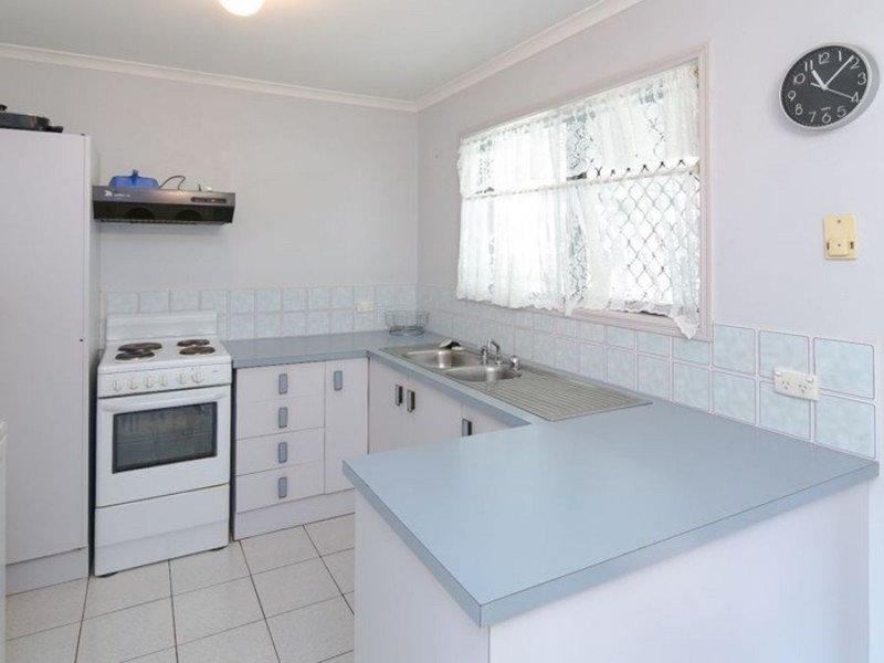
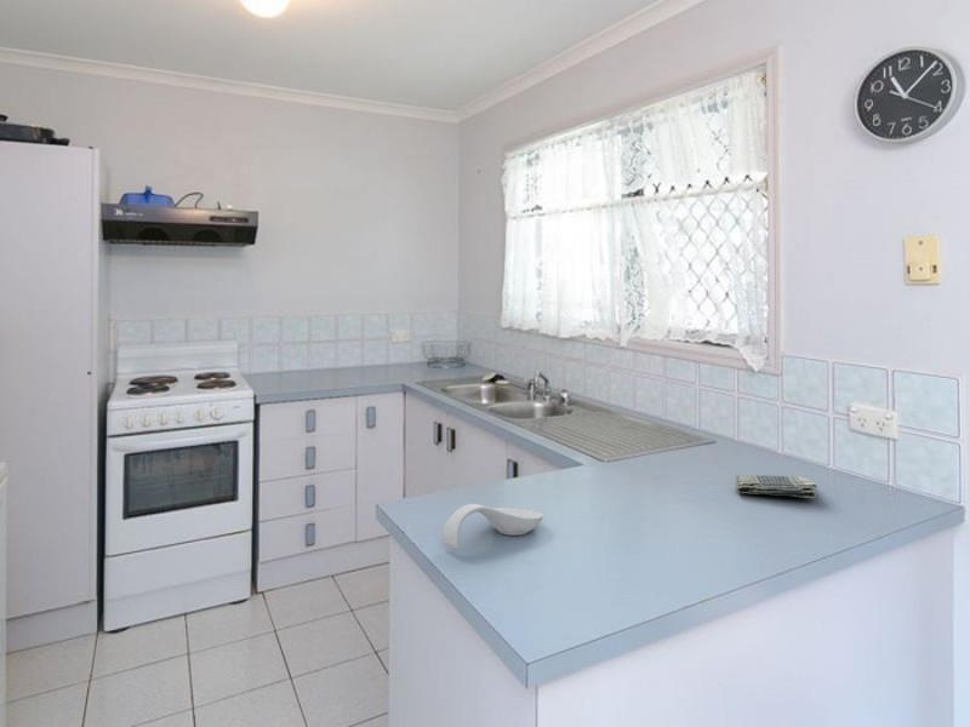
+ dish towel [736,474,818,499]
+ spoon rest [440,503,544,549]
